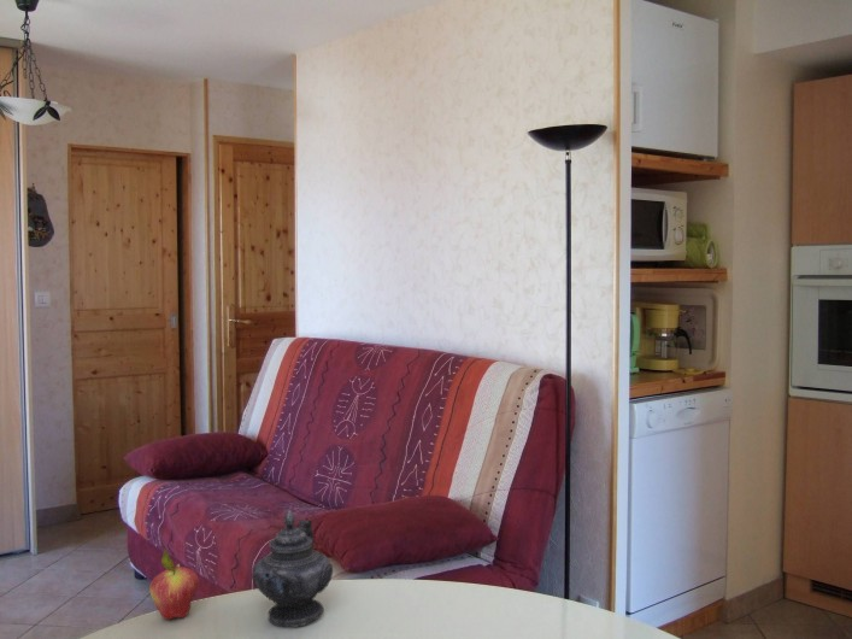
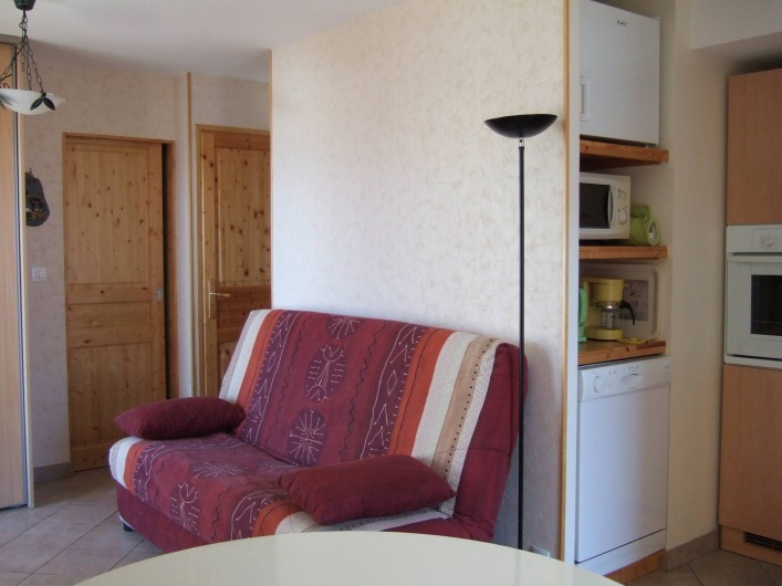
- fruit [148,547,200,621]
- teapot [251,509,334,628]
